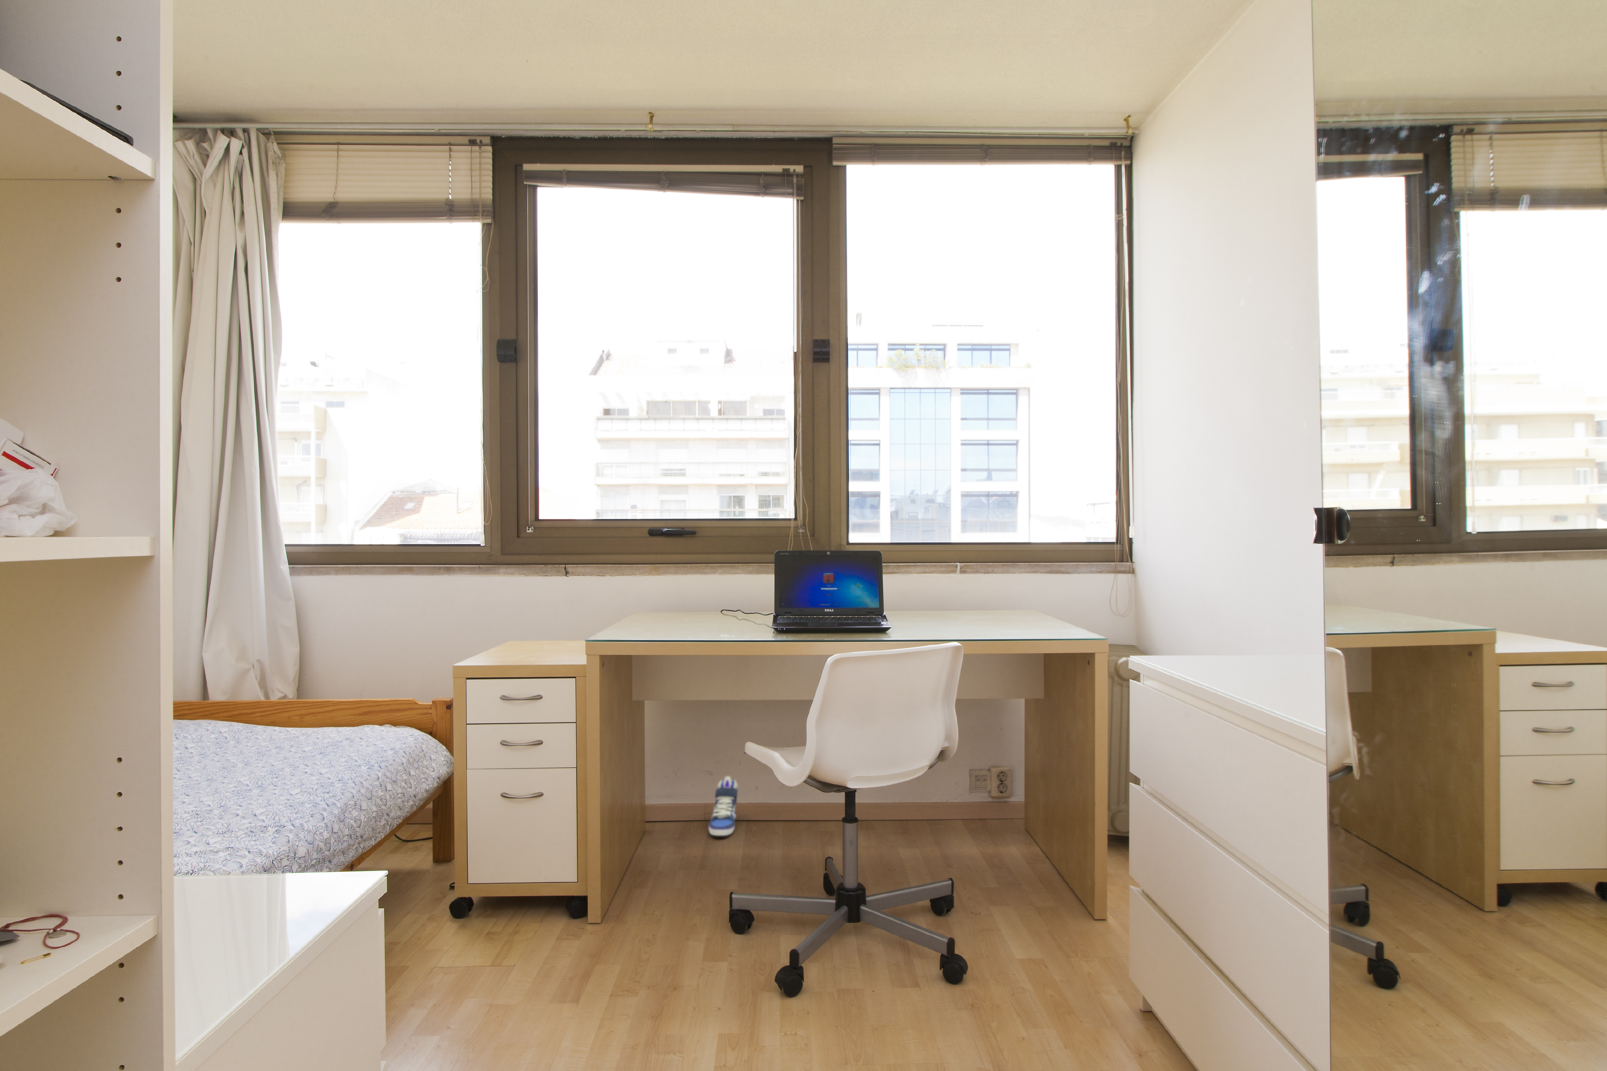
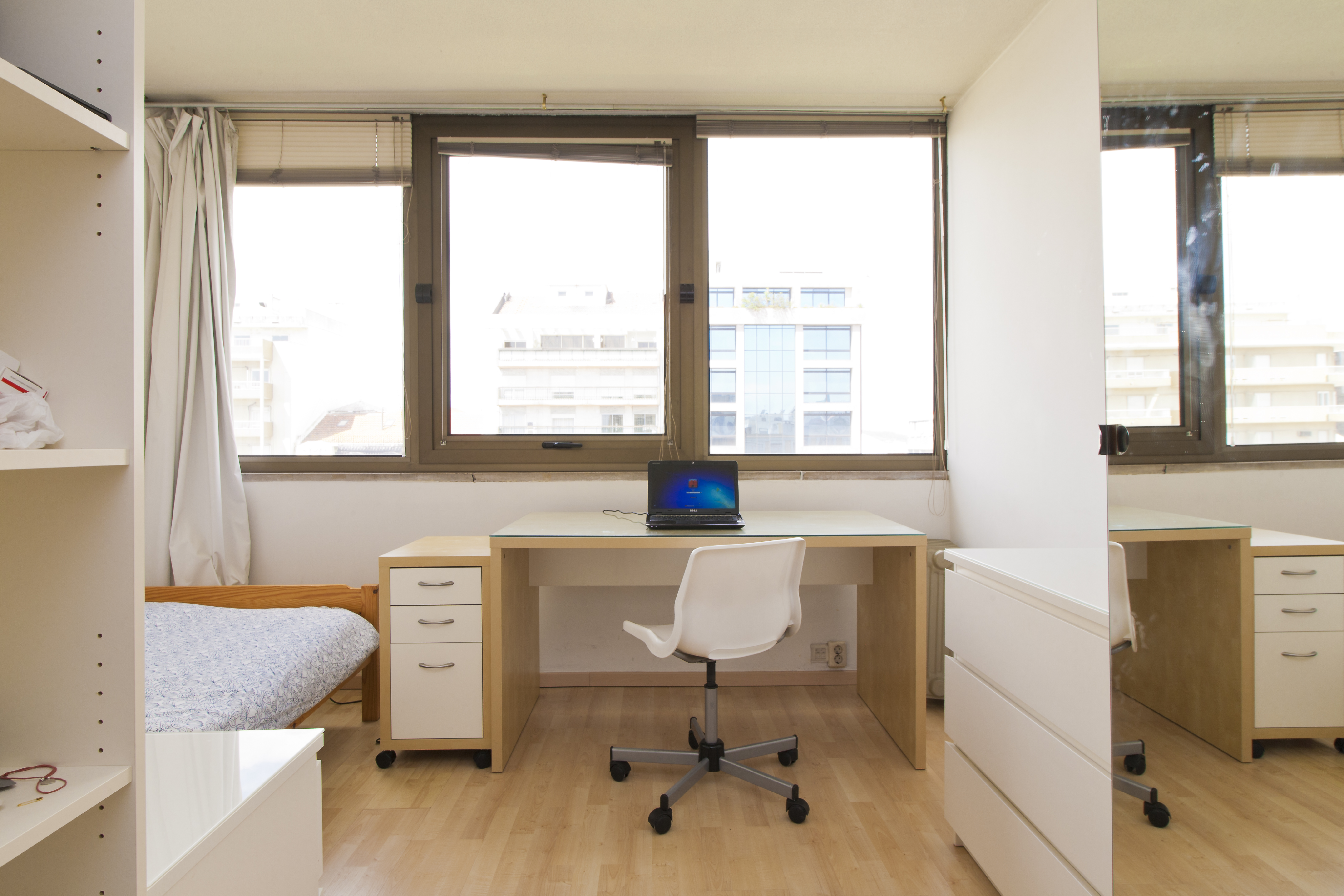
- sneaker [708,776,739,836]
